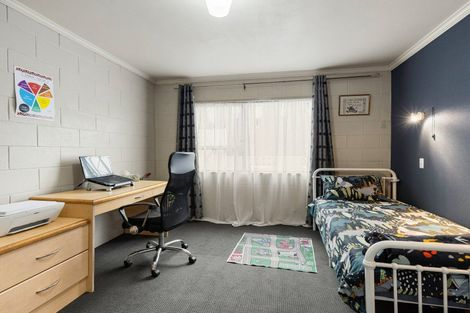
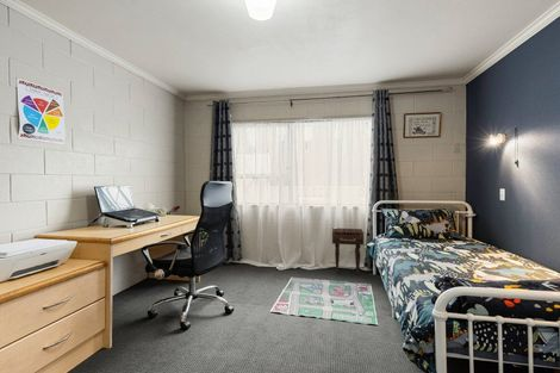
+ nightstand [331,226,365,275]
